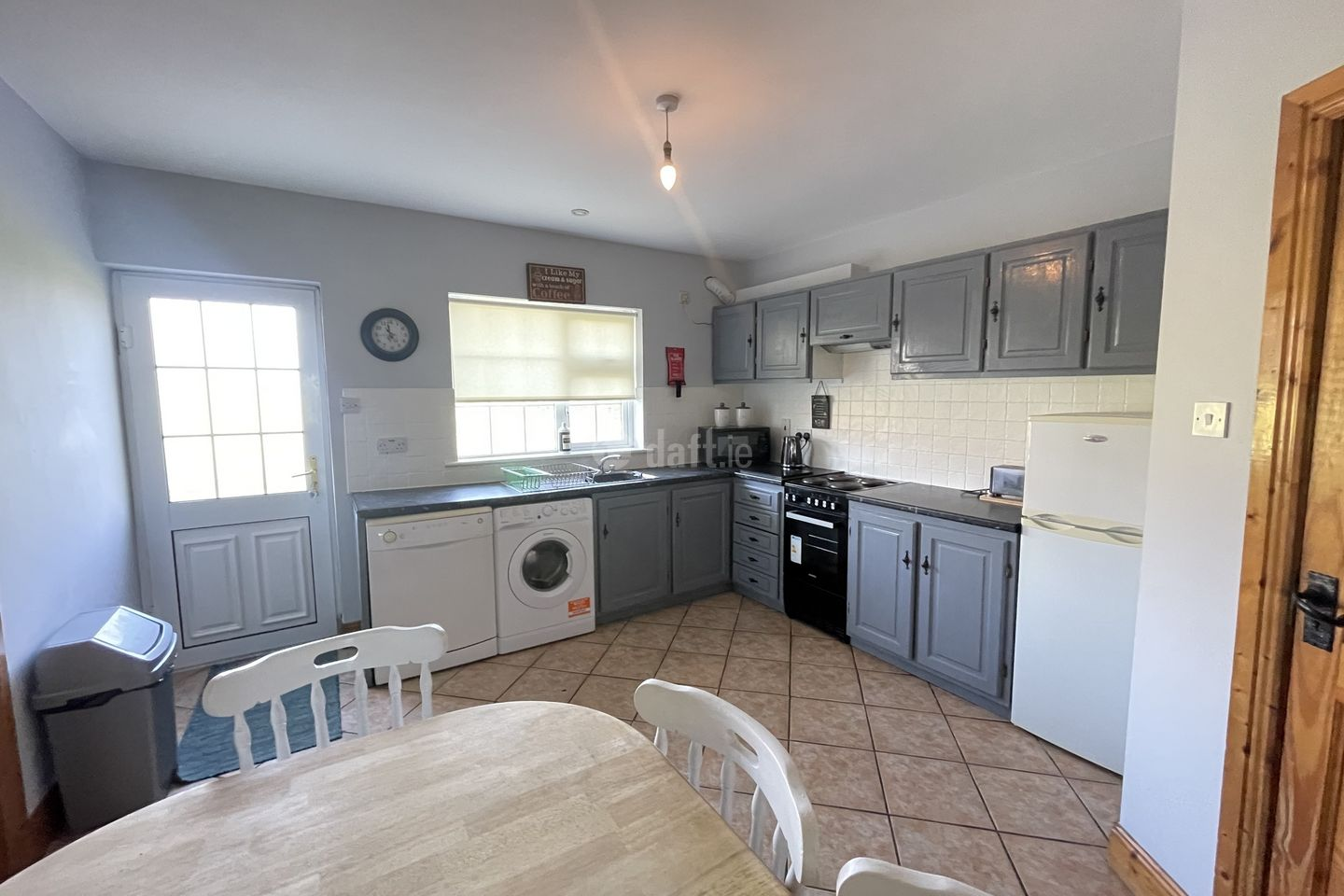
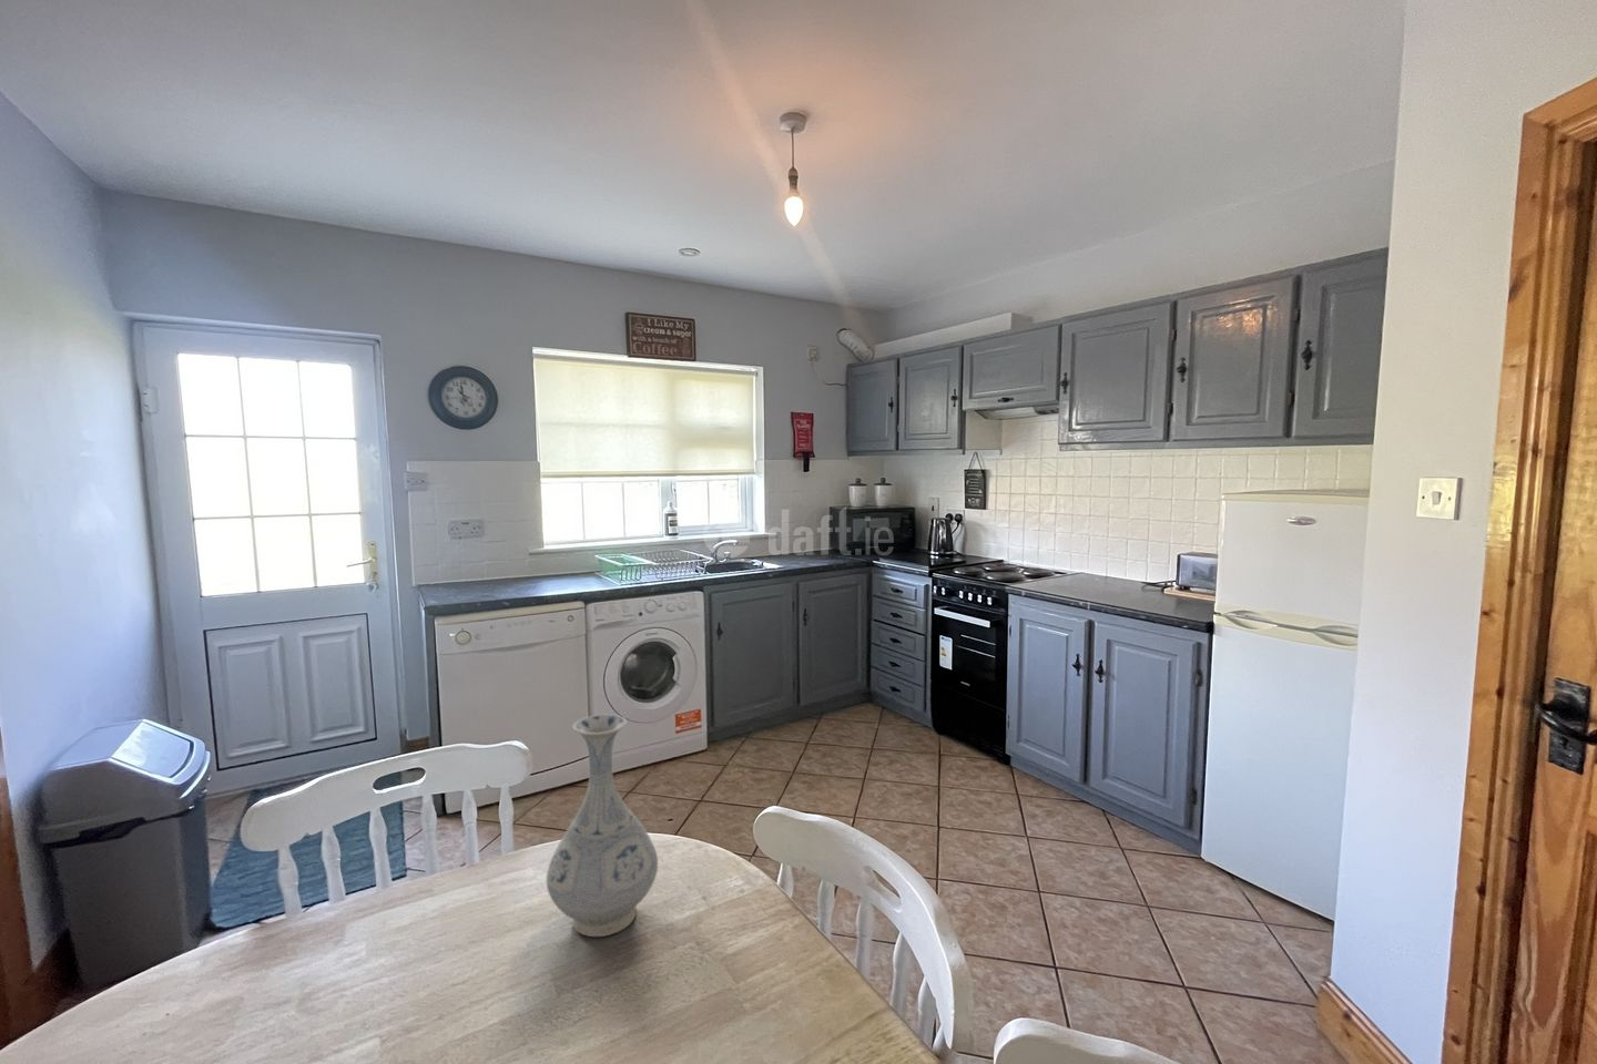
+ vase [545,714,658,938]
